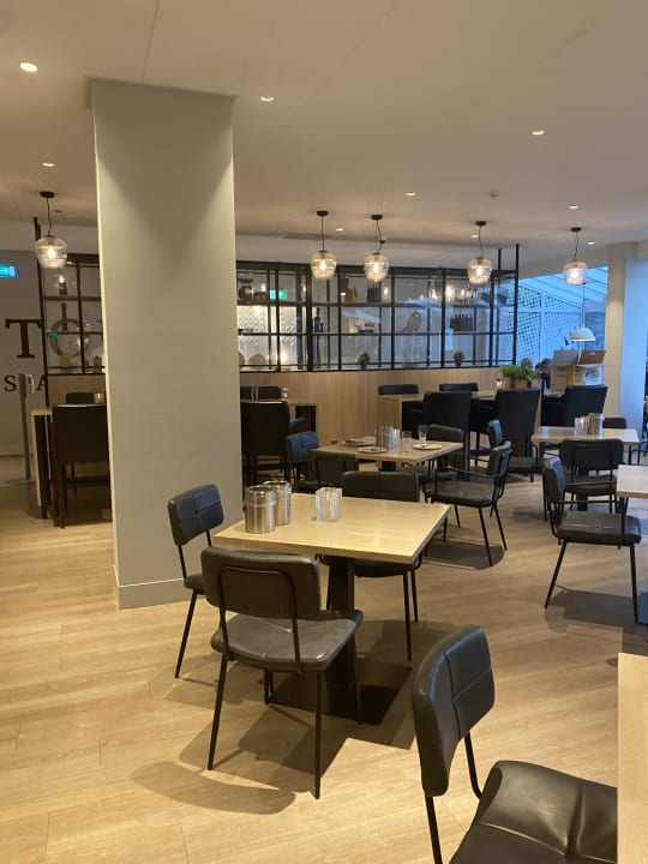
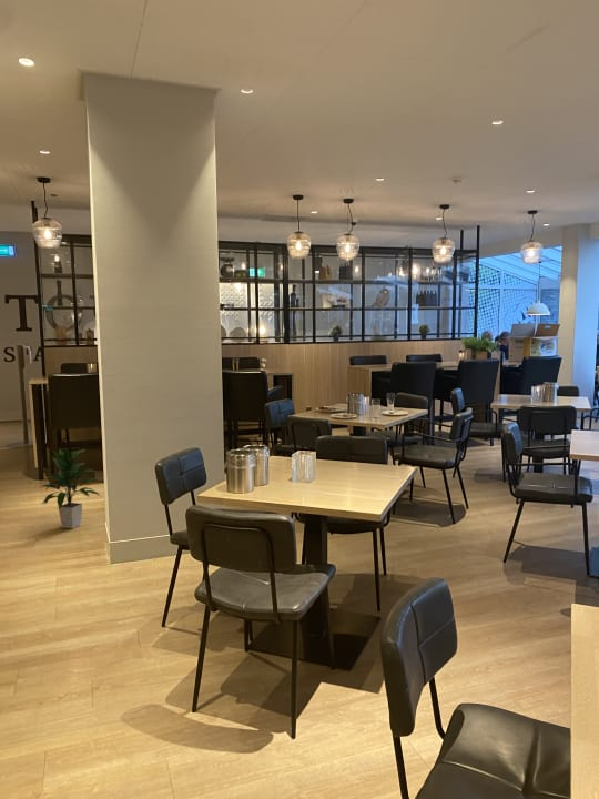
+ indoor plant [41,446,102,529]
